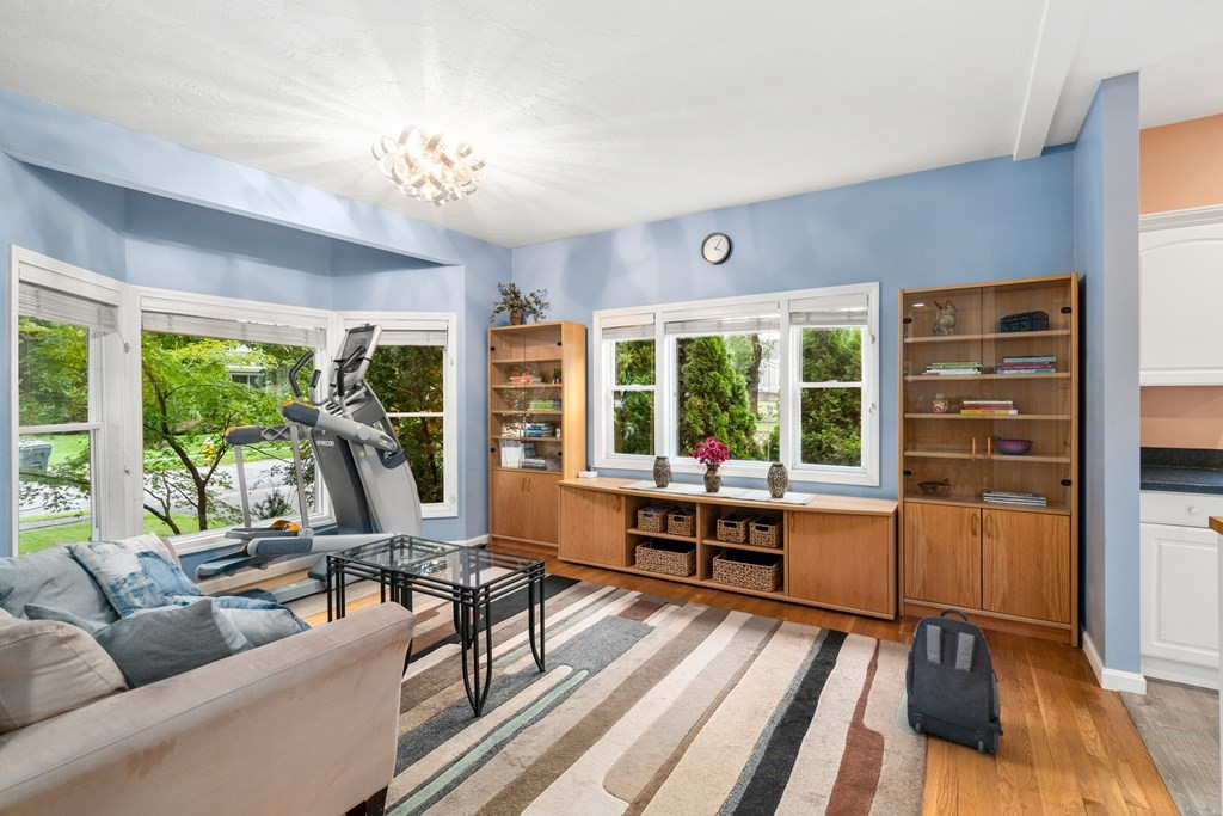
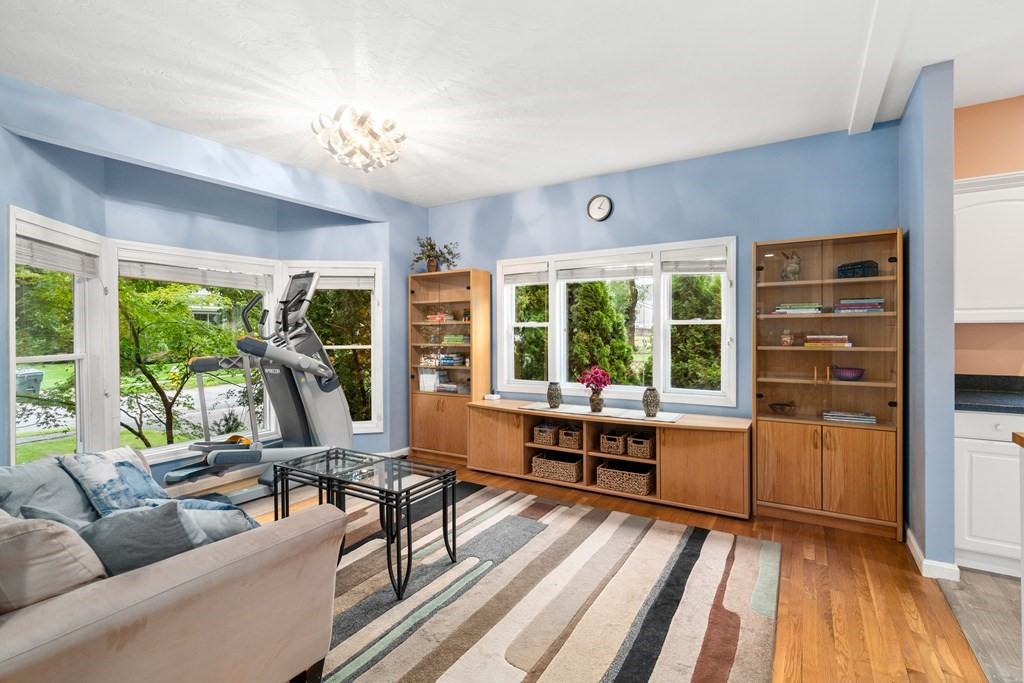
- backpack [904,607,1004,755]
